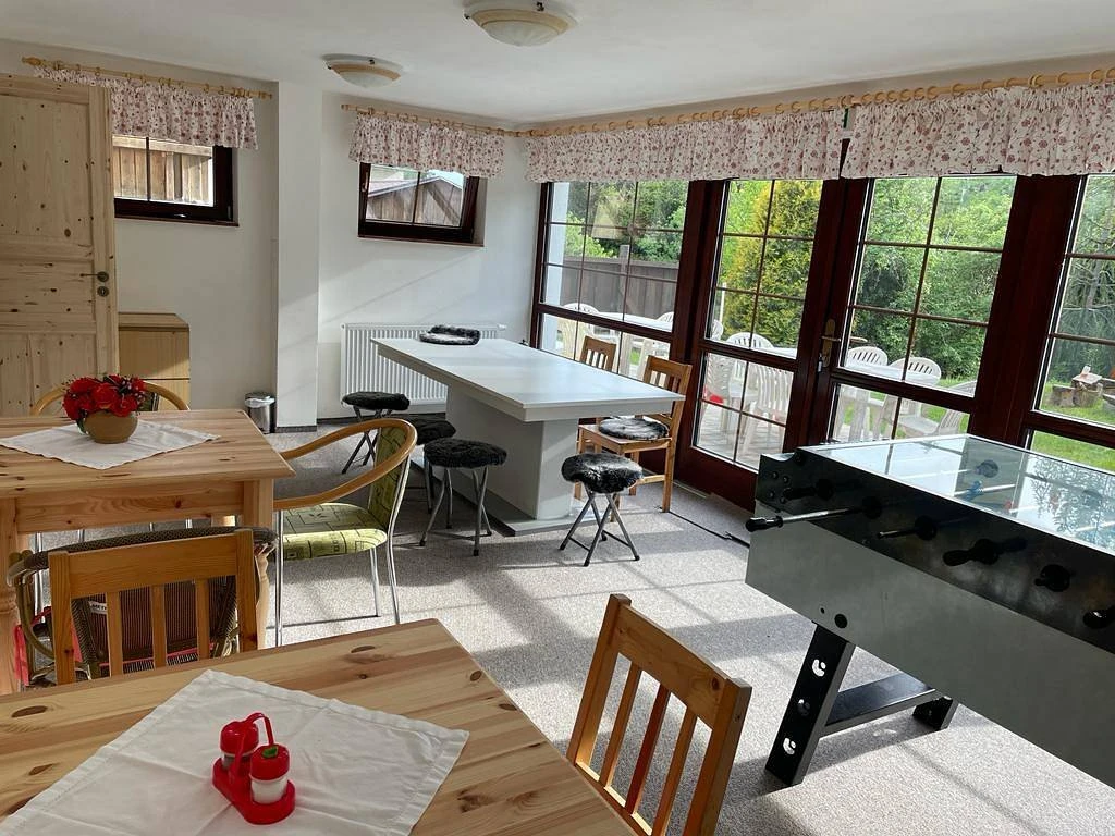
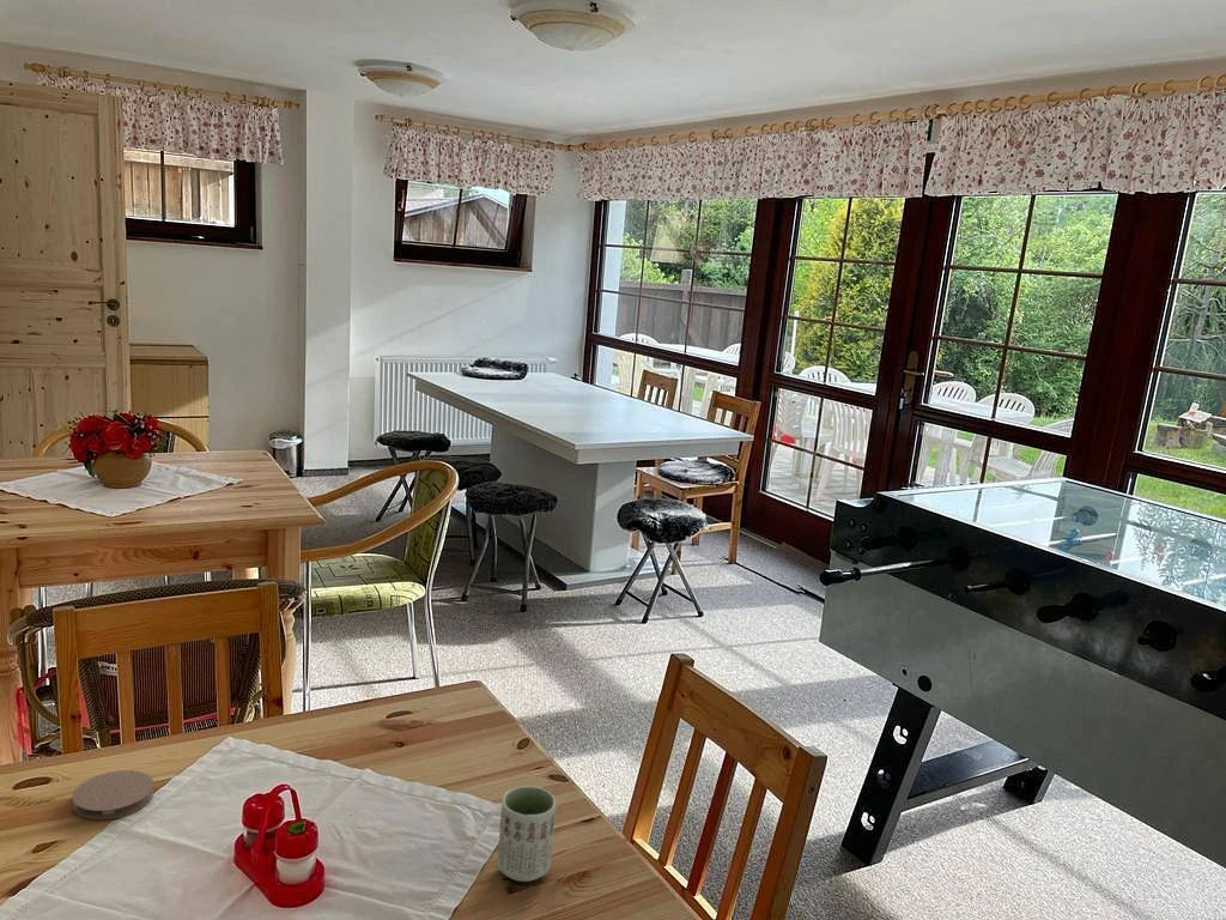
+ coaster [72,769,156,821]
+ cup [497,785,557,883]
